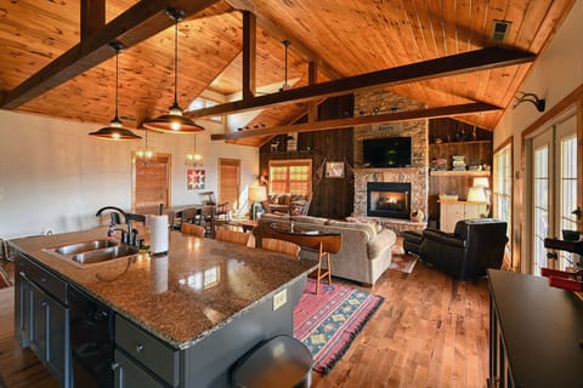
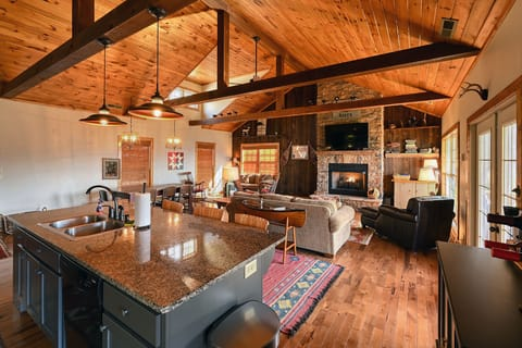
+ wall art [101,157,122,181]
